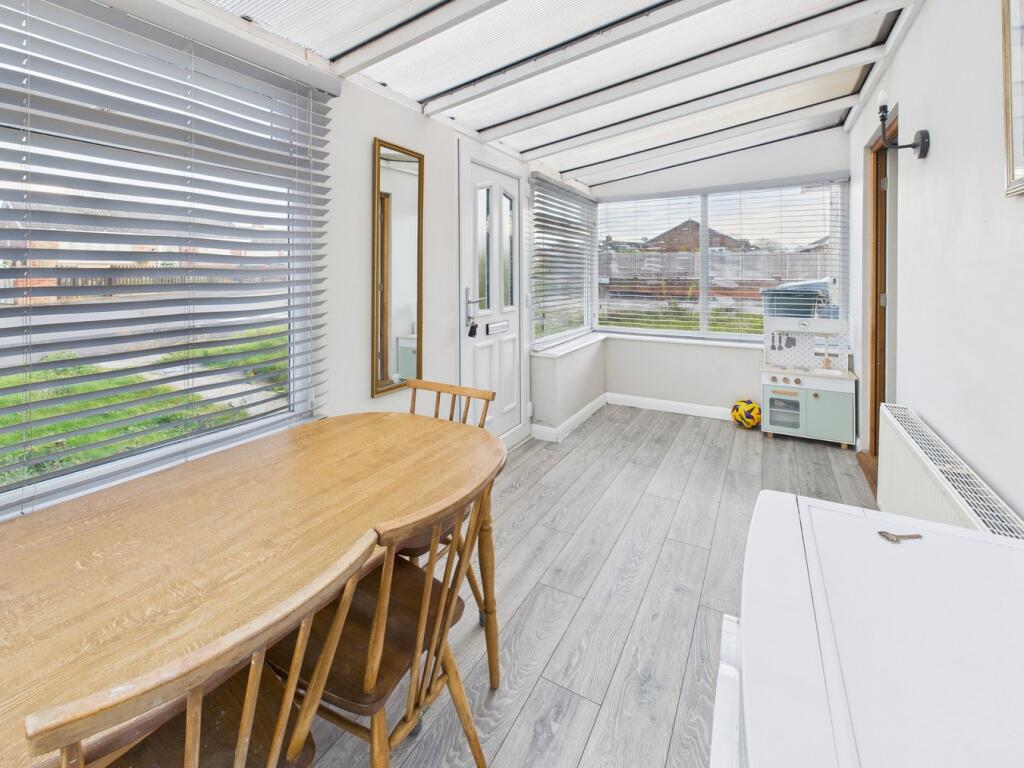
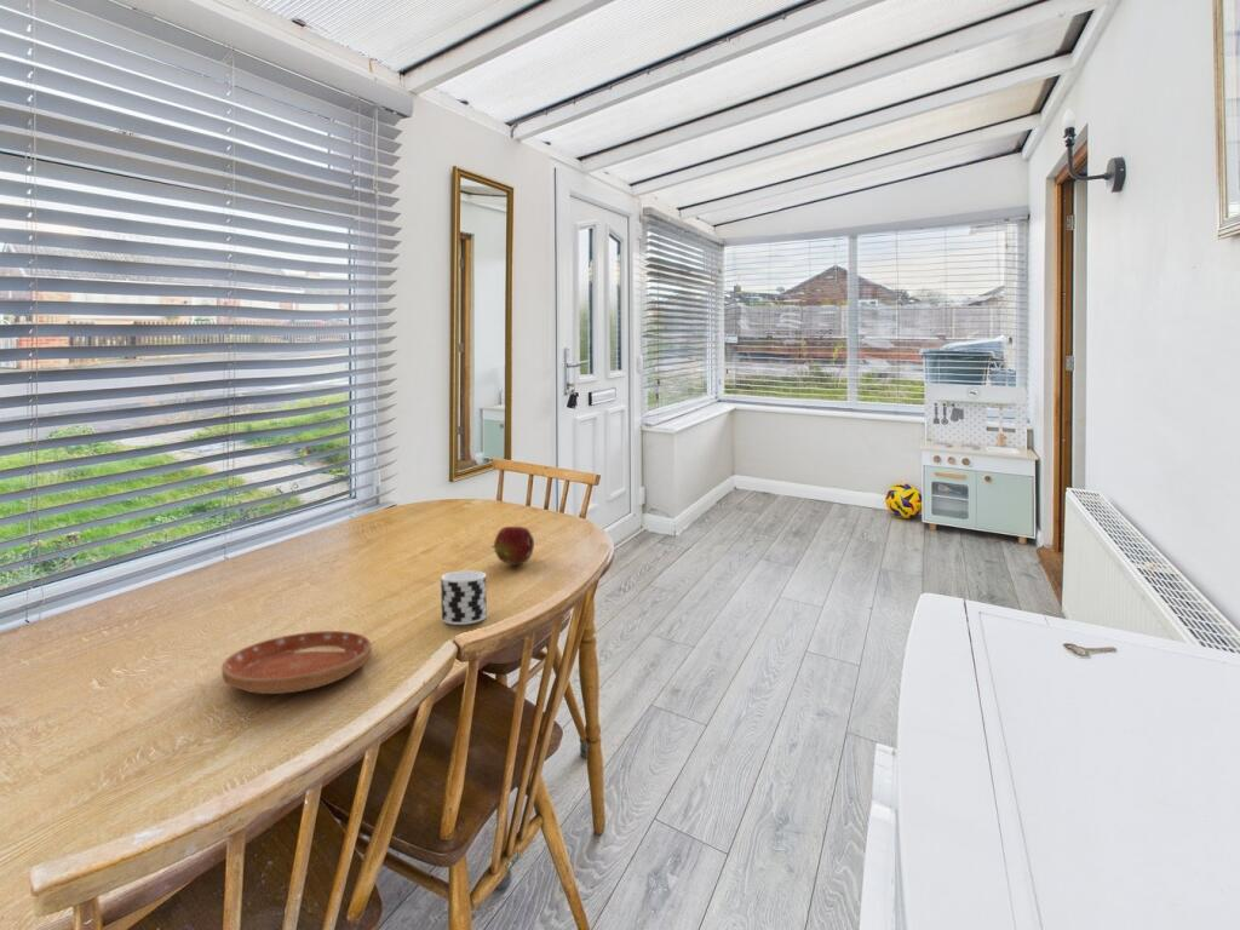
+ saucer [220,630,373,695]
+ cup [440,569,488,626]
+ fruit [490,526,535,567]
